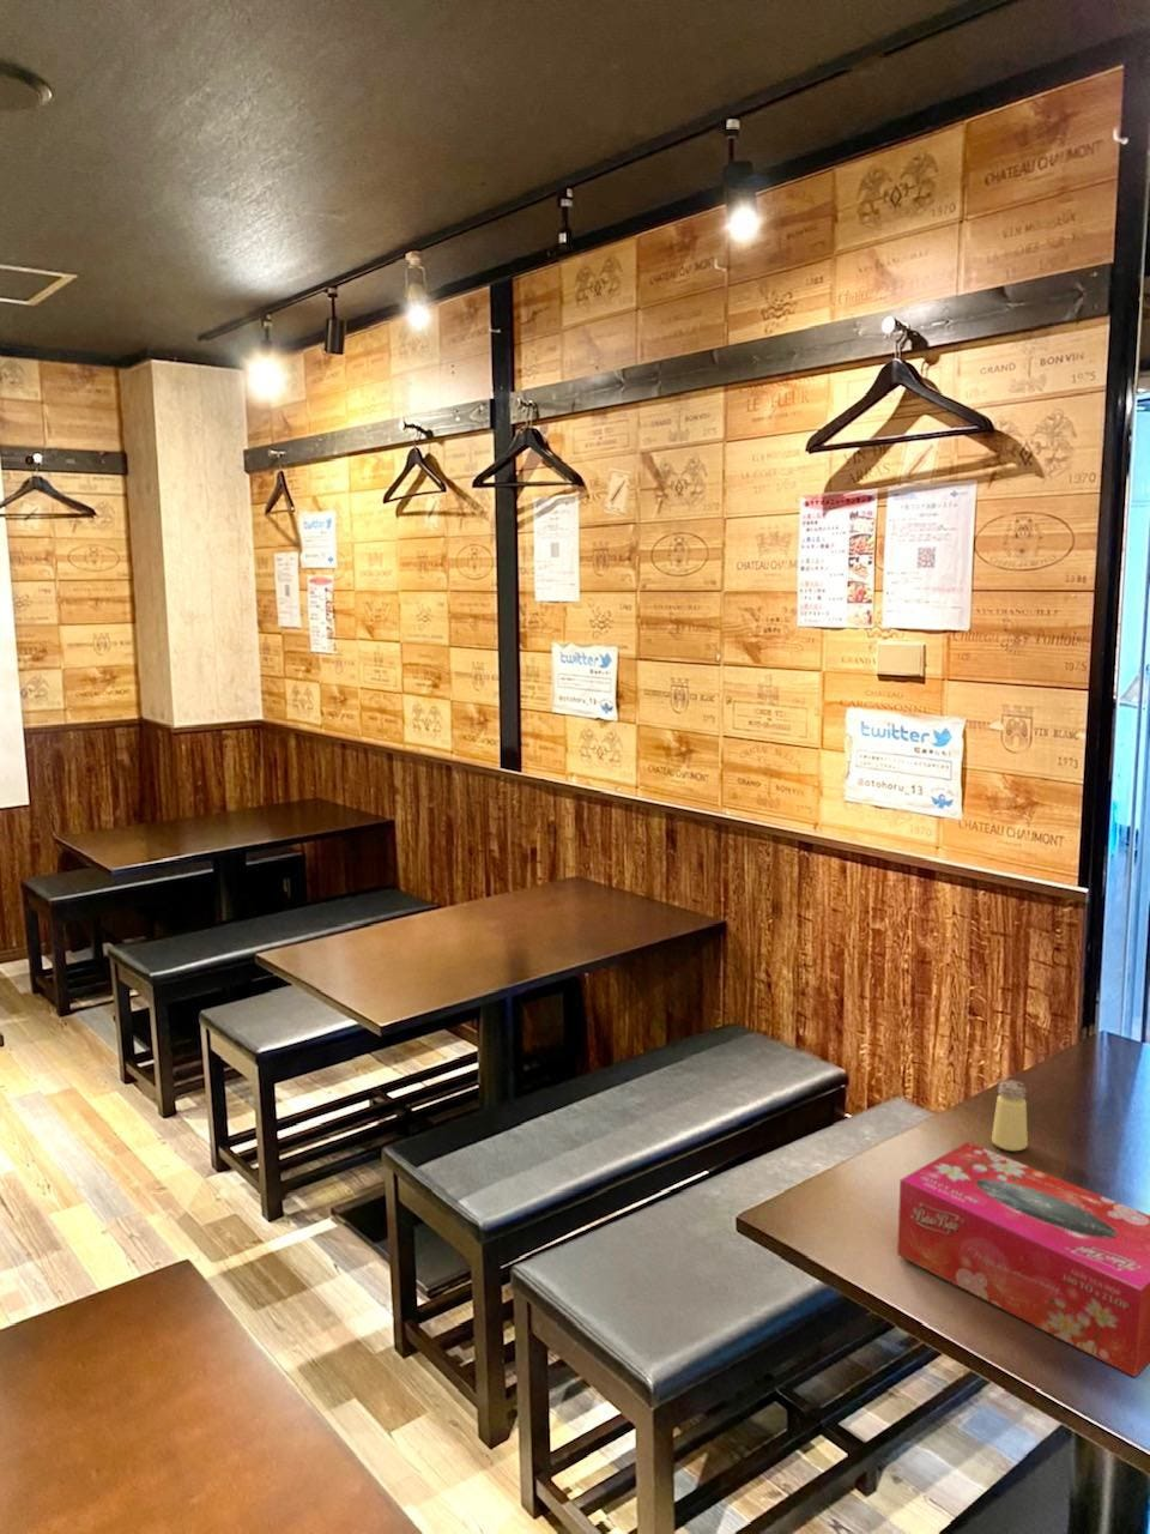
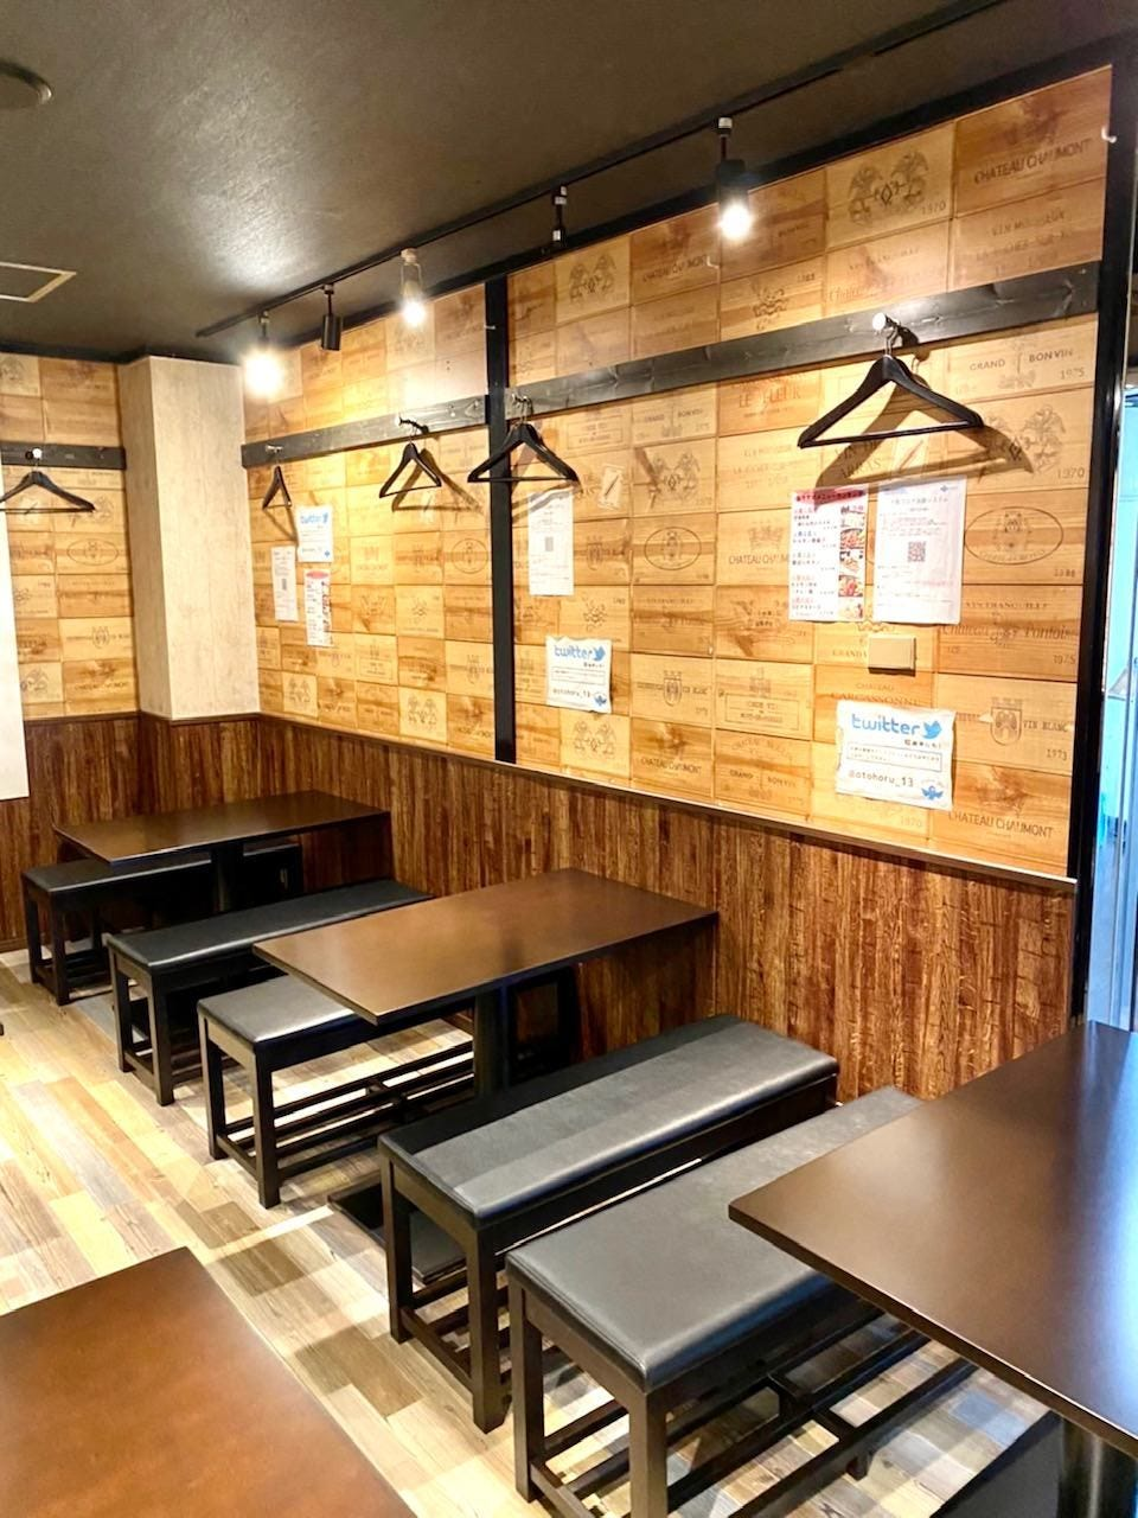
- tissue box [896,1141,1150,1378]
- saltshaker [991,1079,1029,1152]
